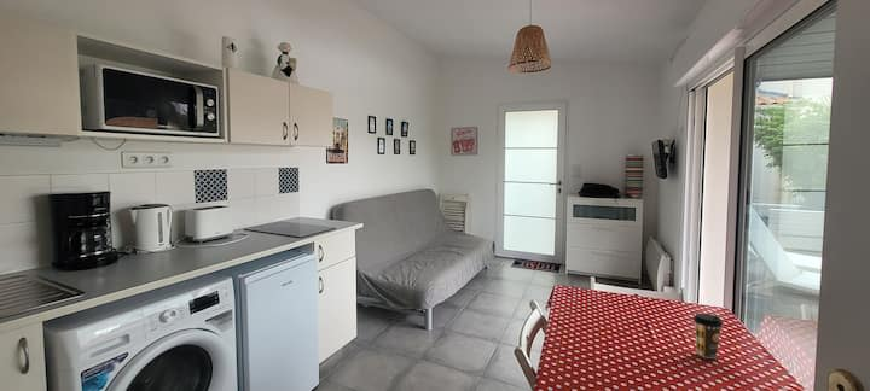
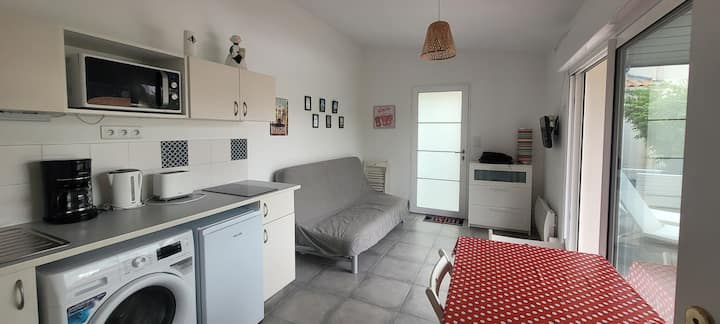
- coffee cup [691,313,724,360]
